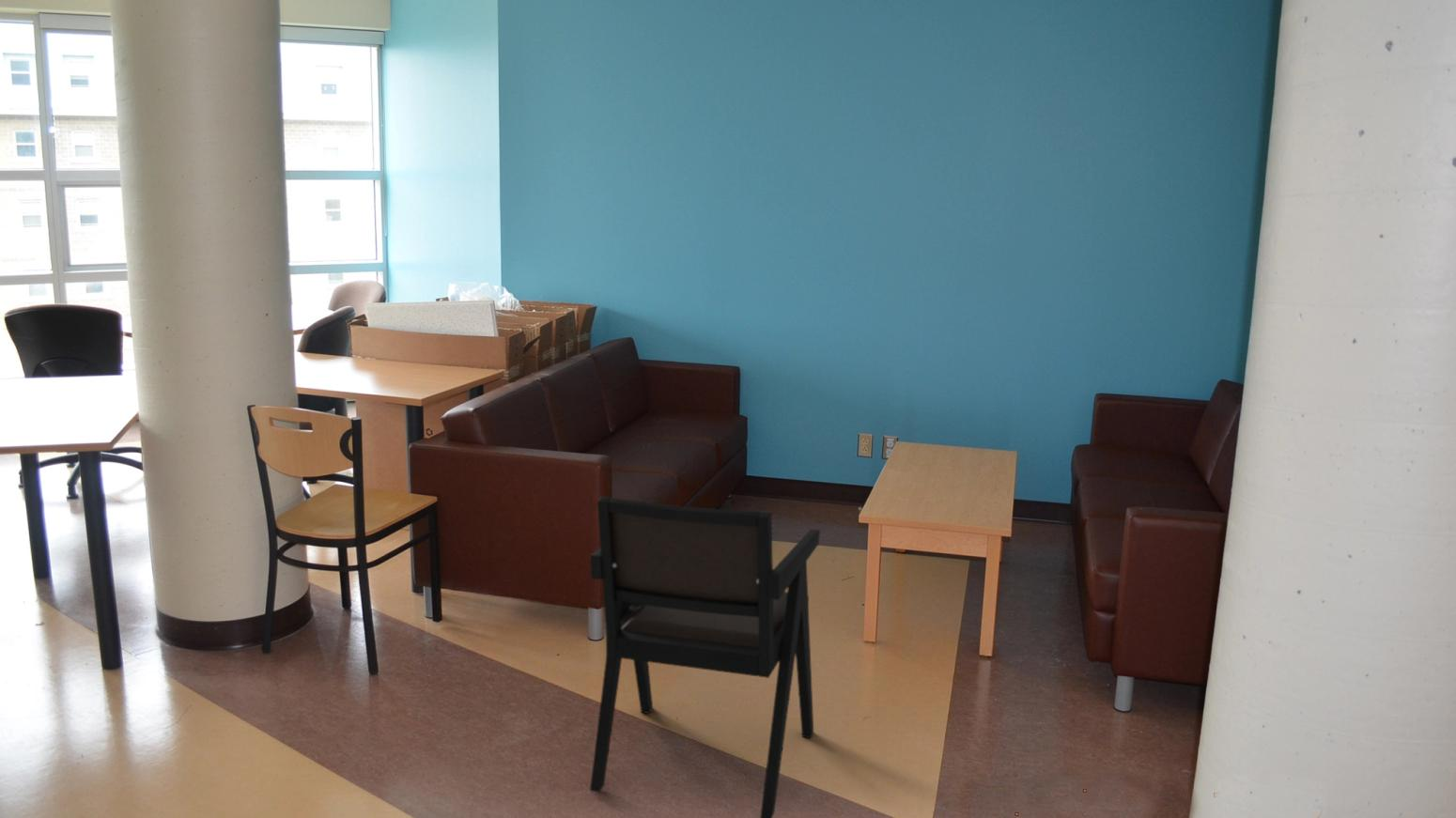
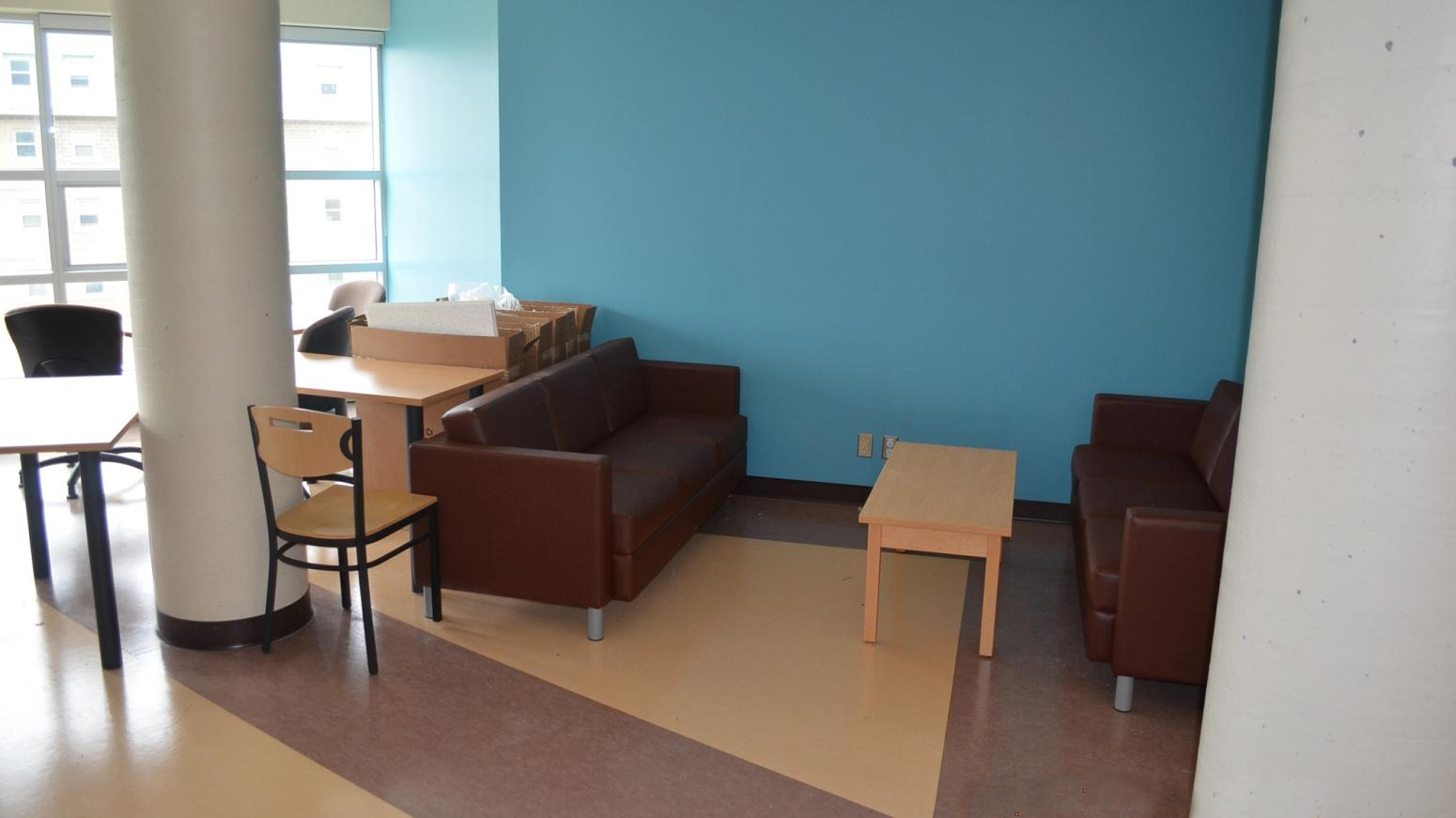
- armchair [589,496,821,818]
